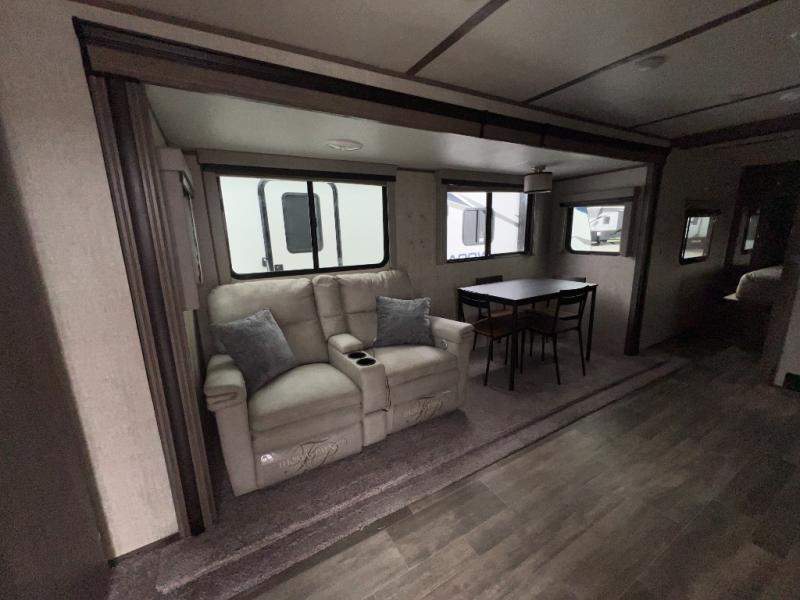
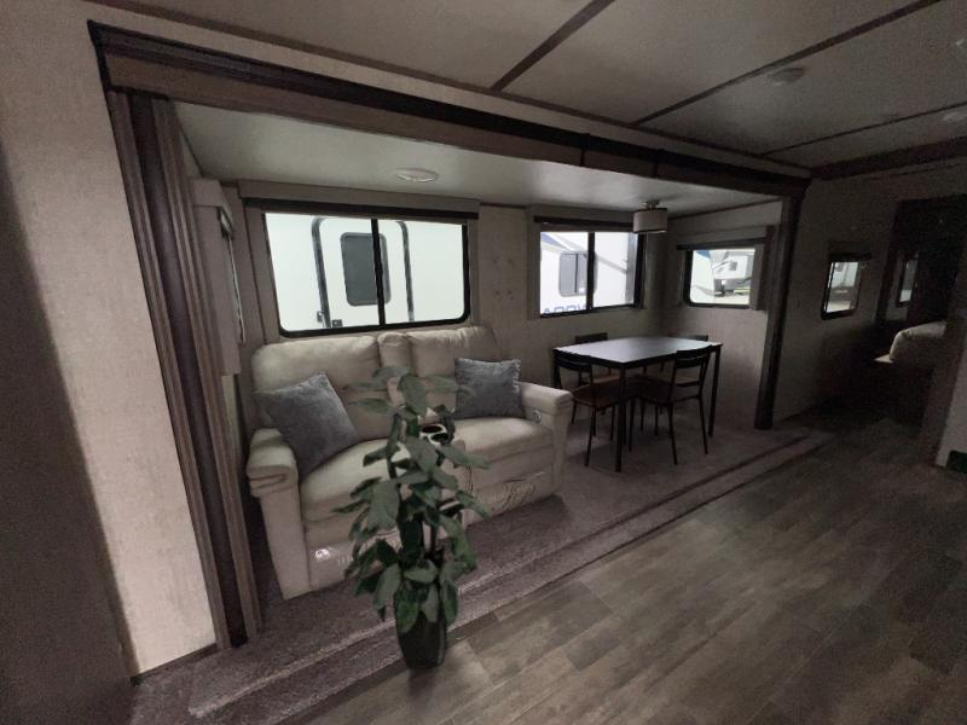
+ indoor plant [328,364,492,669]
